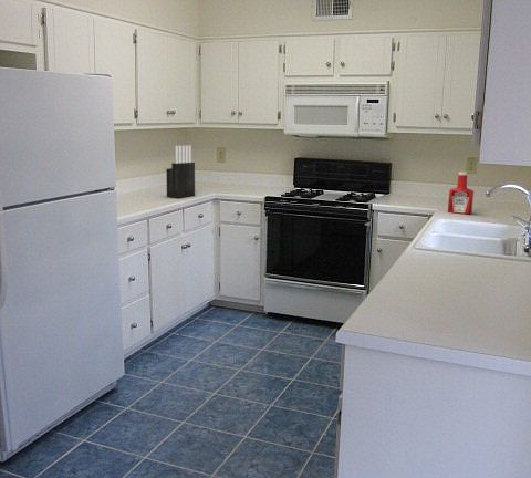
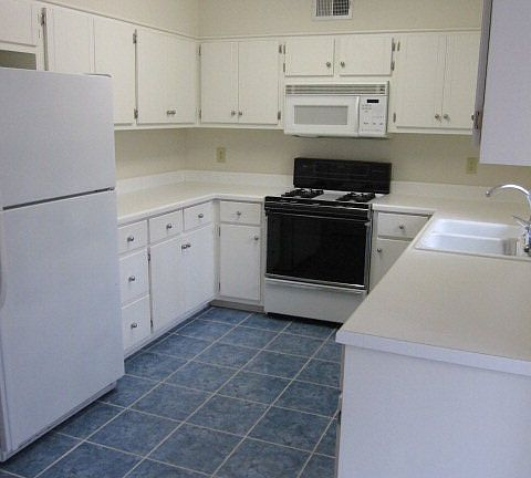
- soap bottle [447,170,475,215]
- knife block [165,144,196,199]
